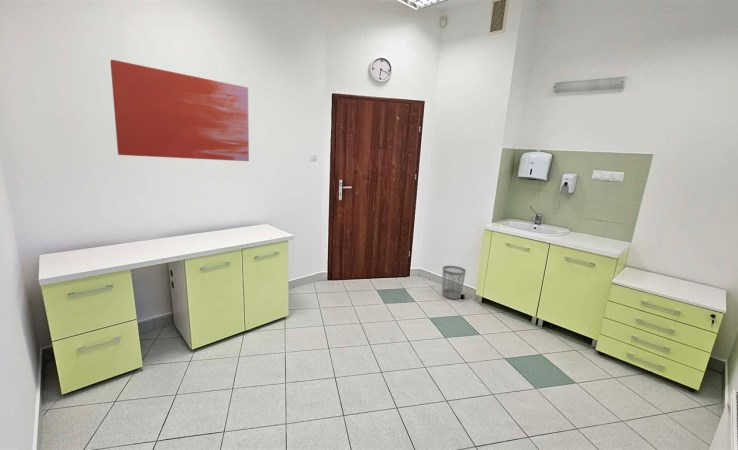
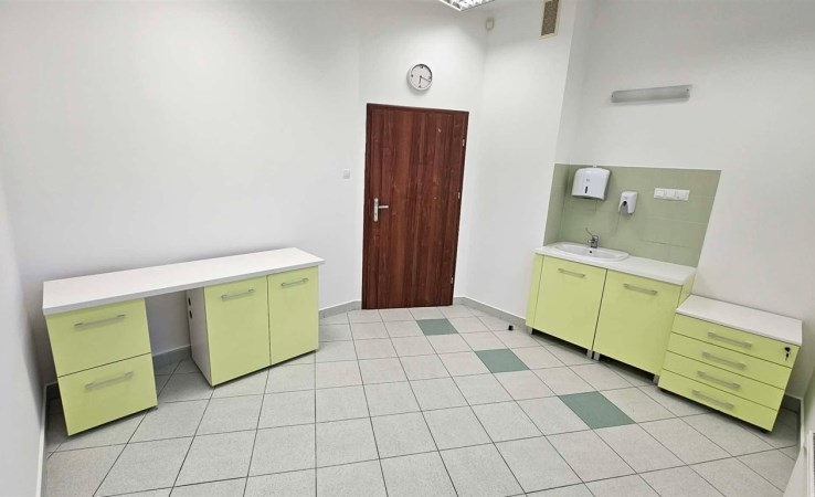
- wastebasket [441,265,467,300]
- wall art [109,59,250,162]
